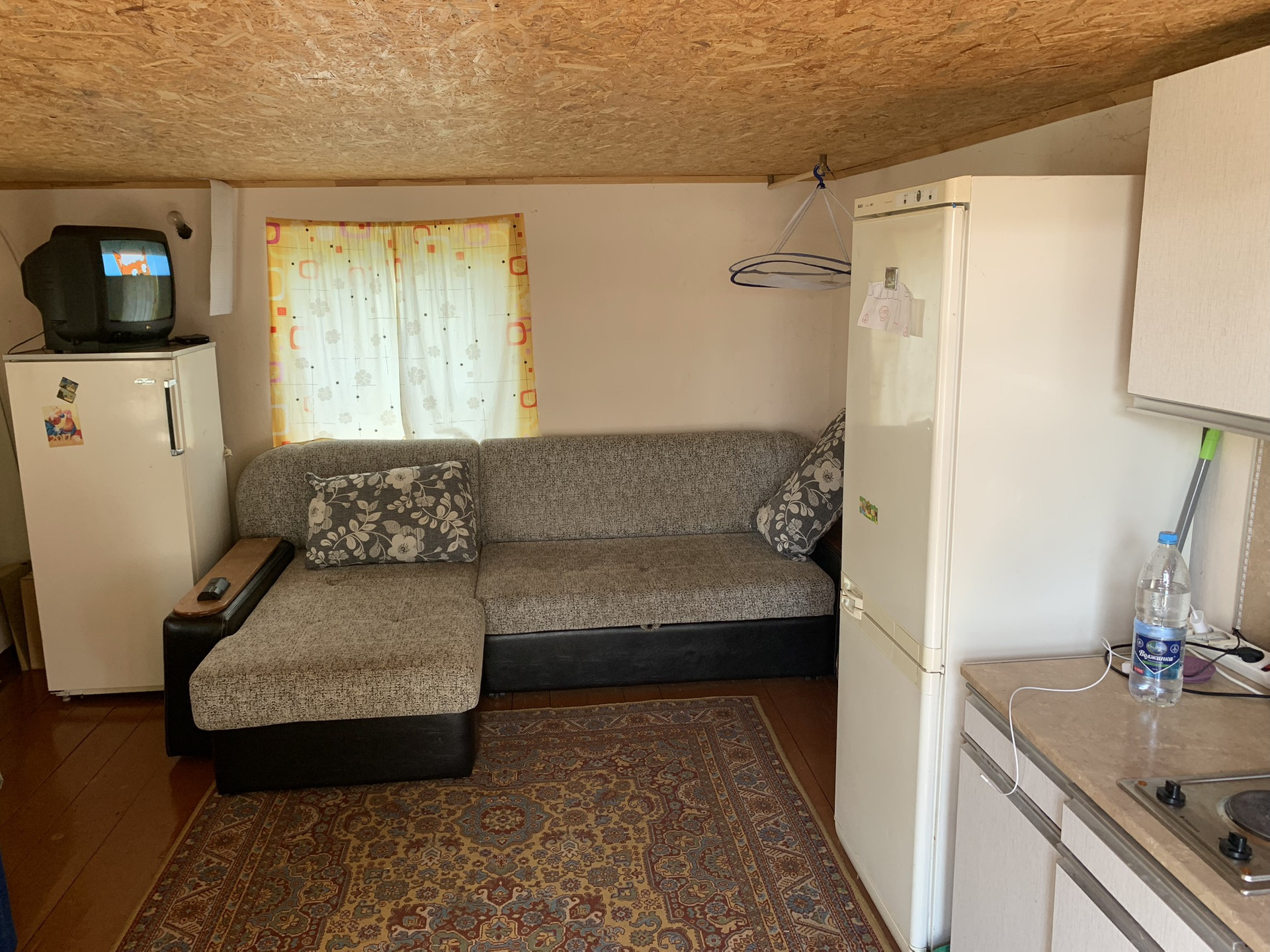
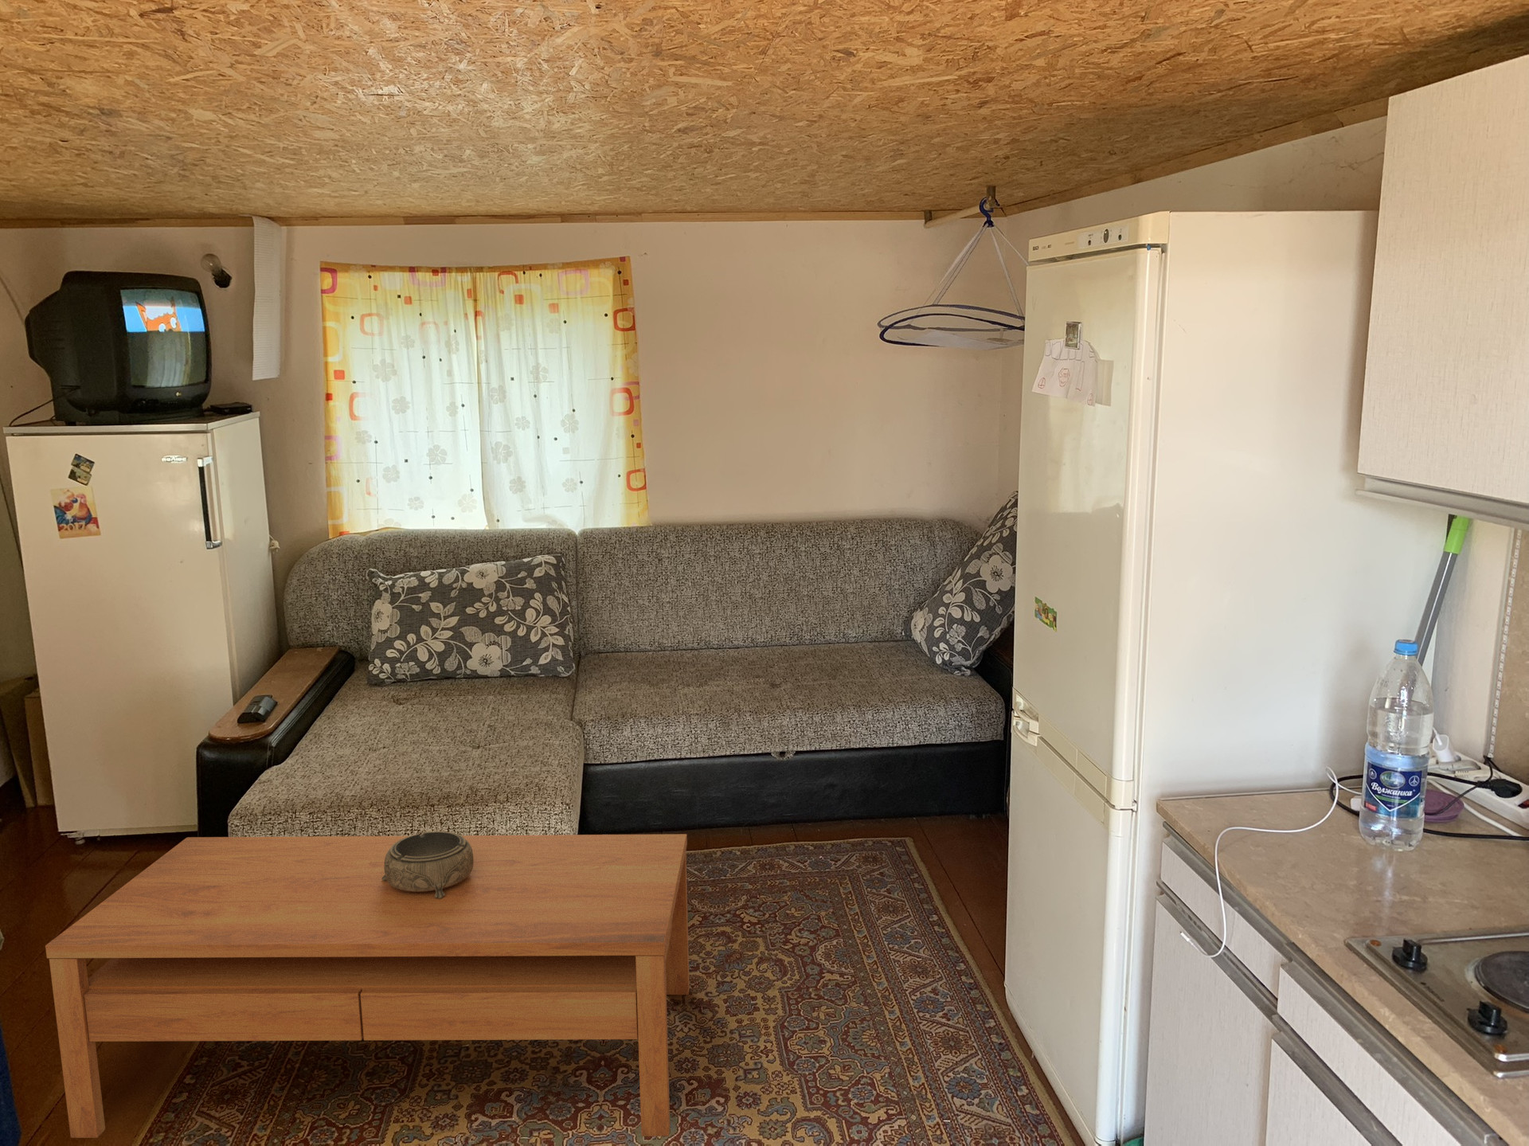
+ coffee table [45,833,690,1139]
+ decorative bowl [383,831,474,899]
